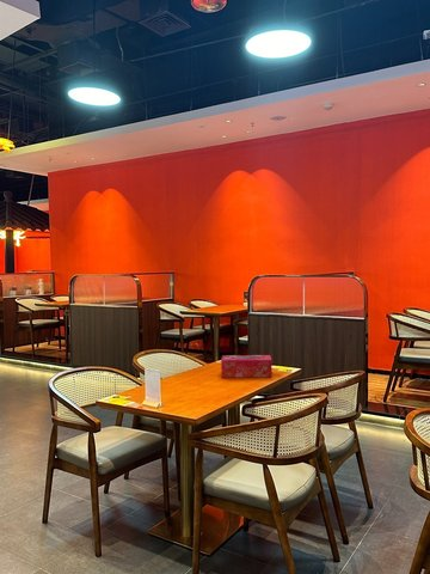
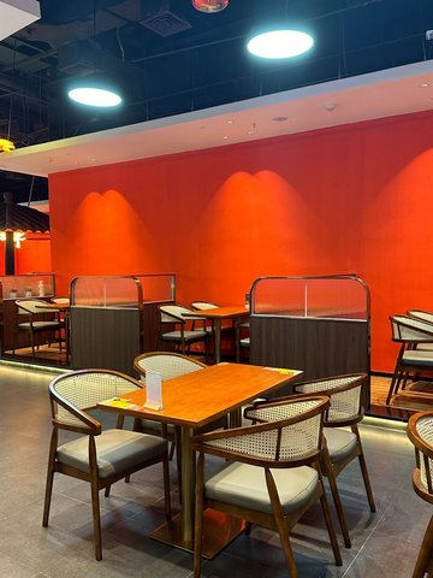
- tissue box [220,354,274,379]
